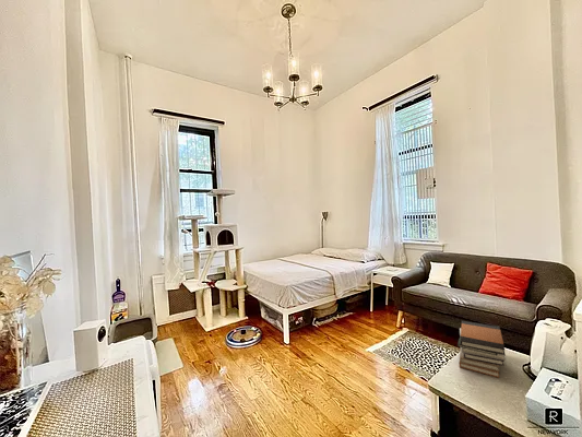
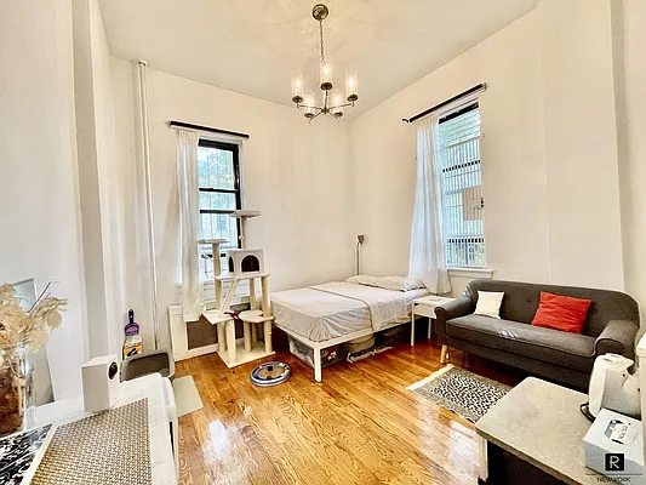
- book stack [456,320,507,379]
